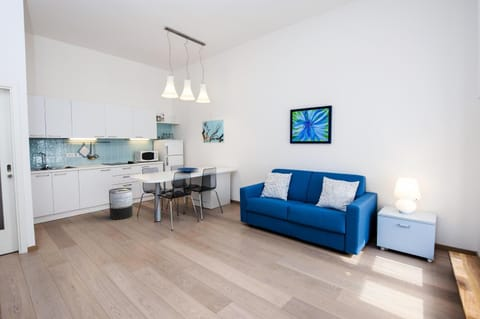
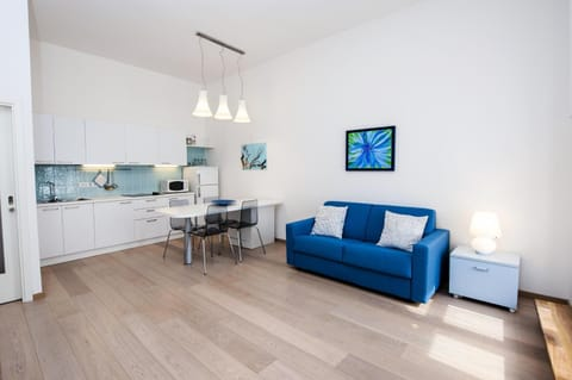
- trash can [108,187,134,221]
